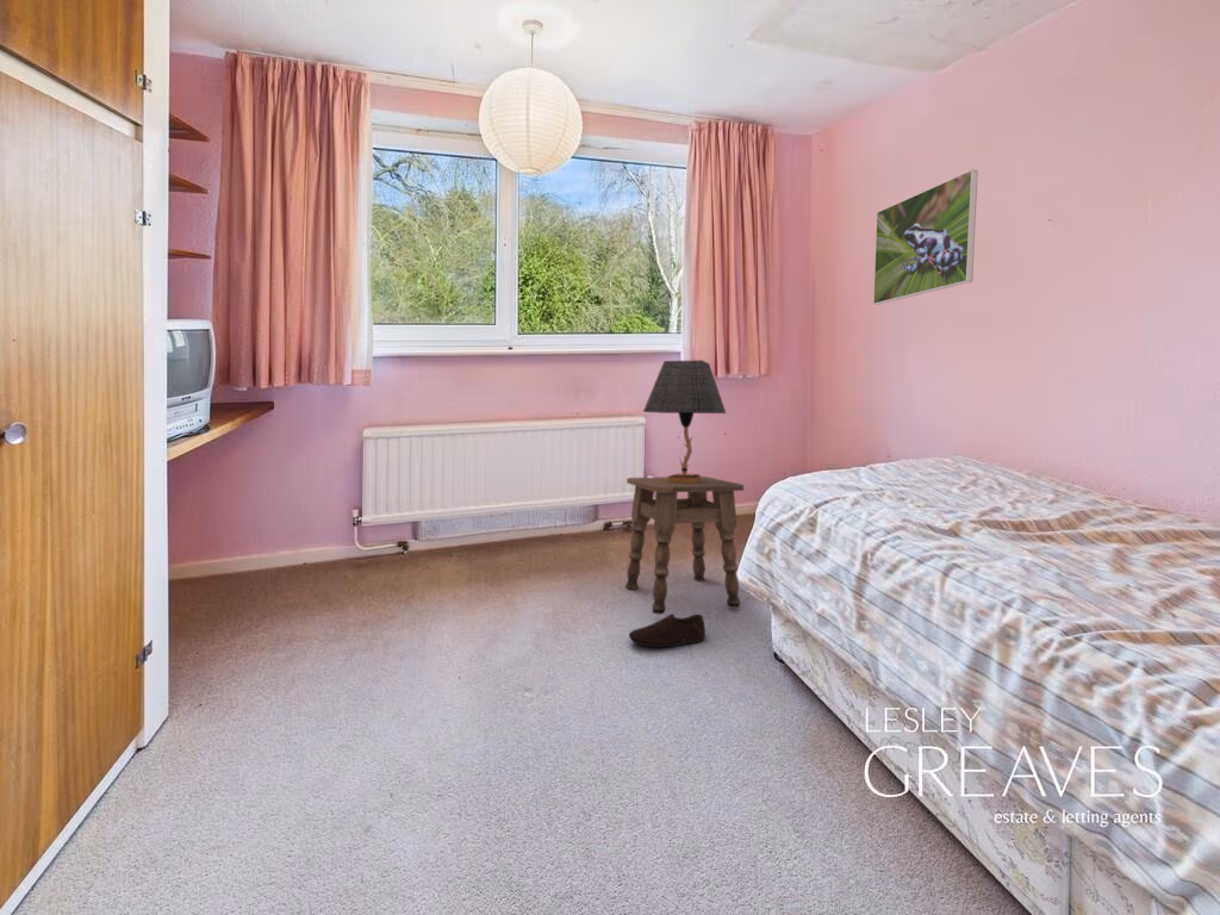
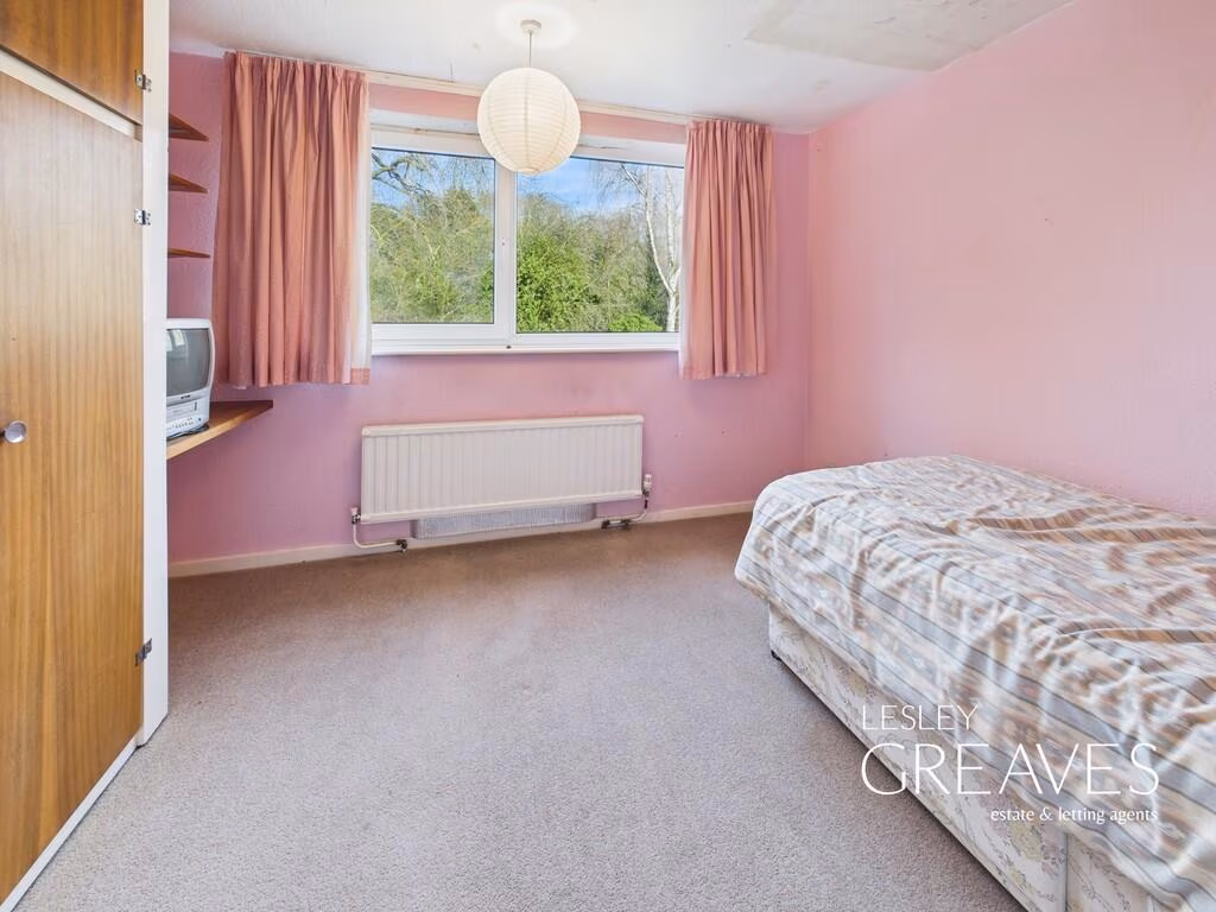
- table lamp [642,359,727,484]
- shoe [628,612,707,648]
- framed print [872,168,979,306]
- side table [624,475,745,616]
